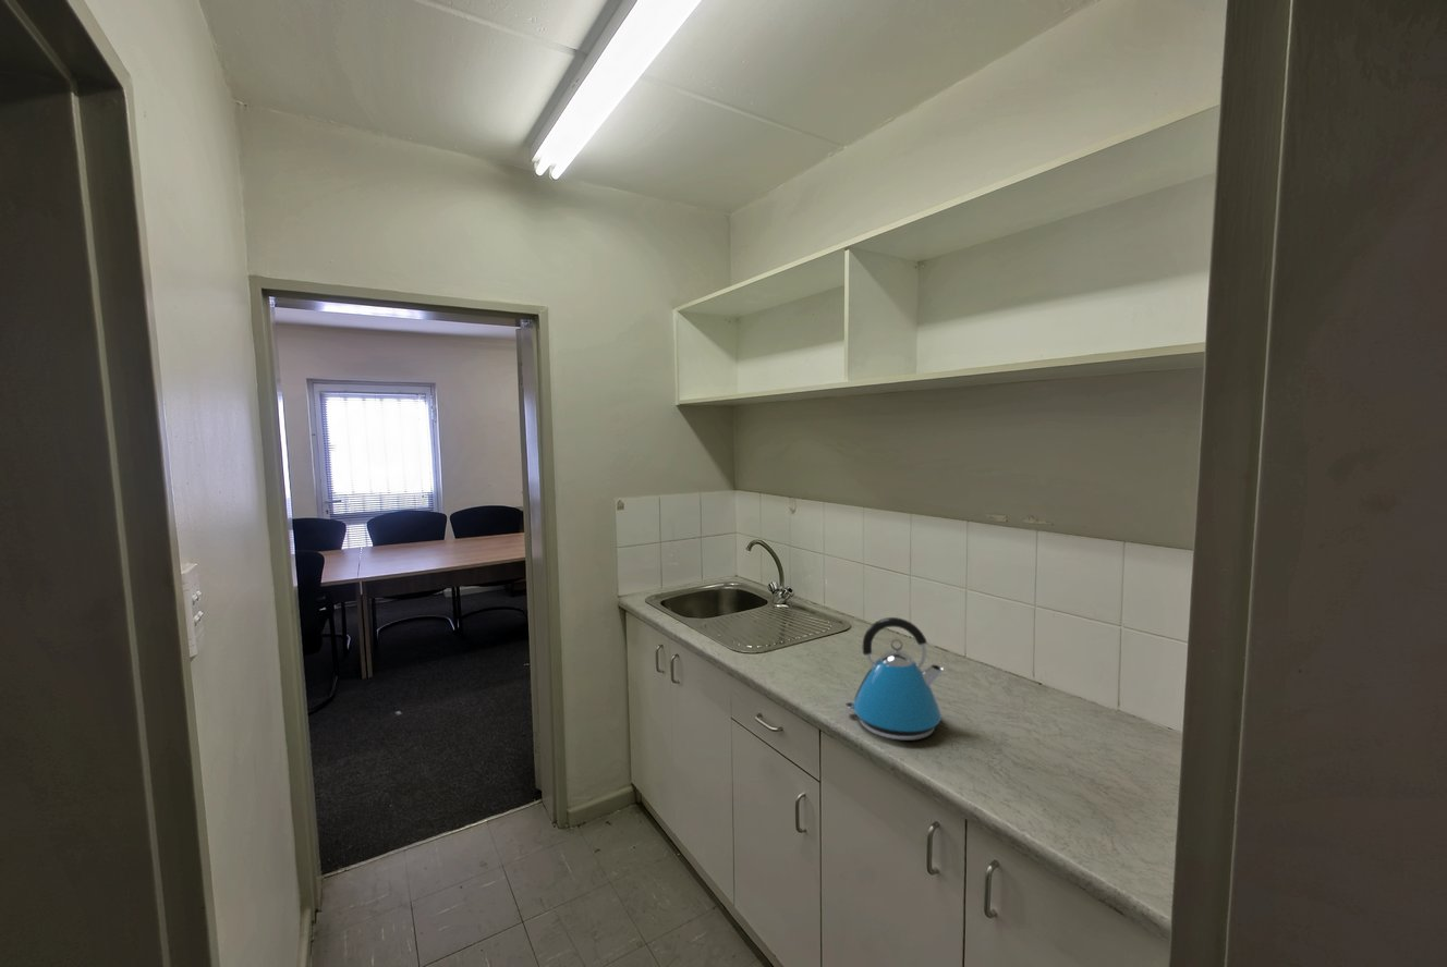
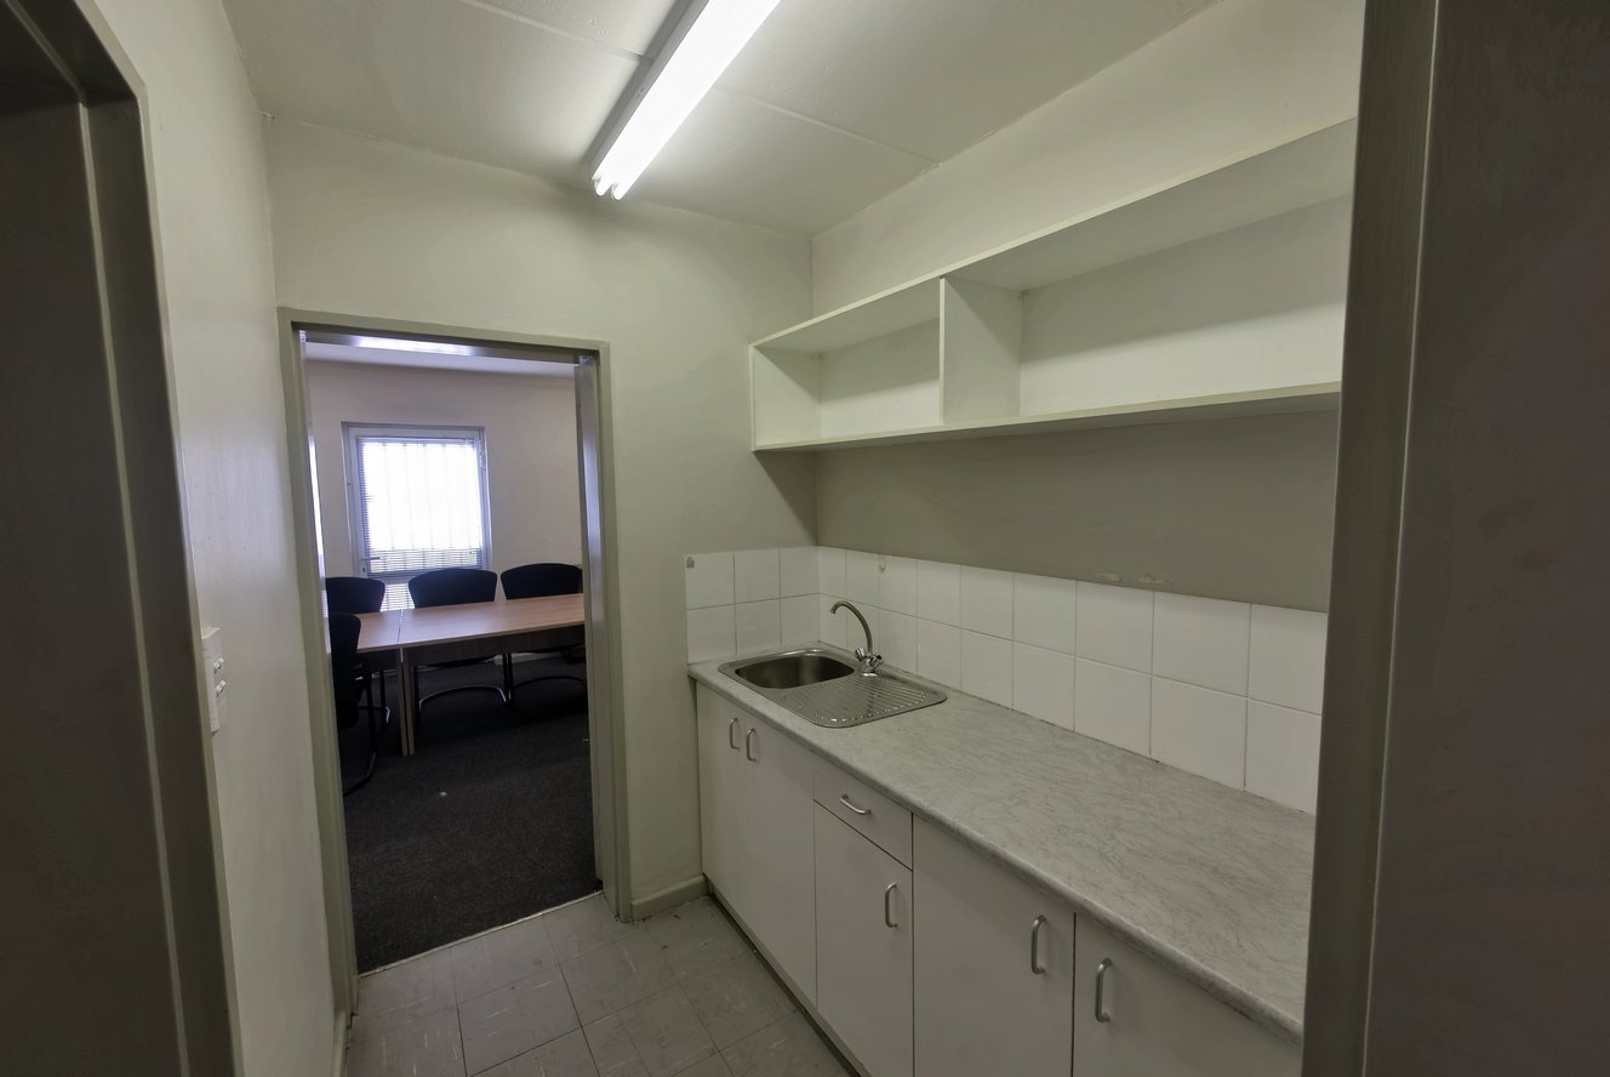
- kettle [844,616,945,742]
